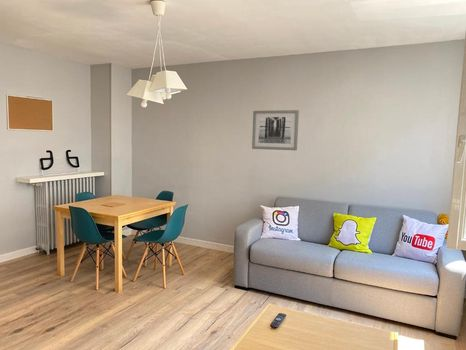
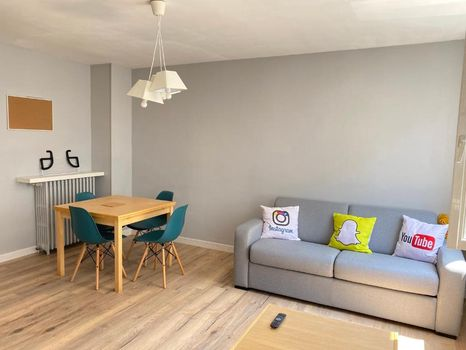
- wall art [251,109,300,151]
